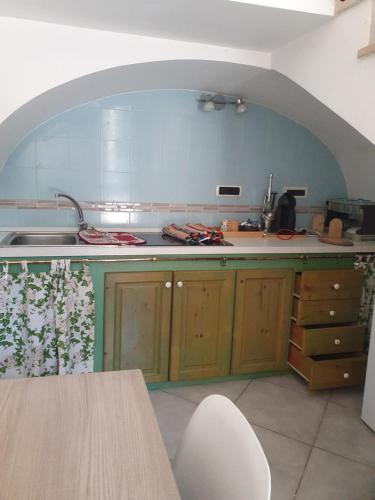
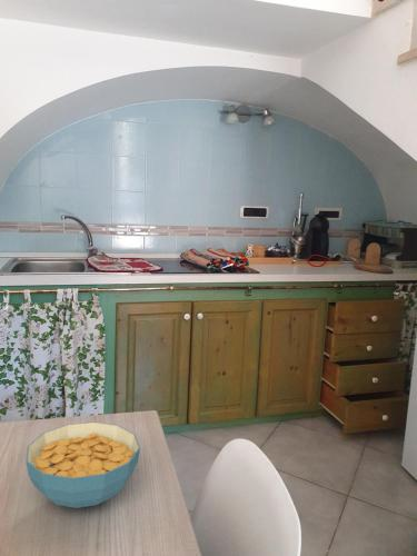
+ cereal bowl [24,421,141,509]
